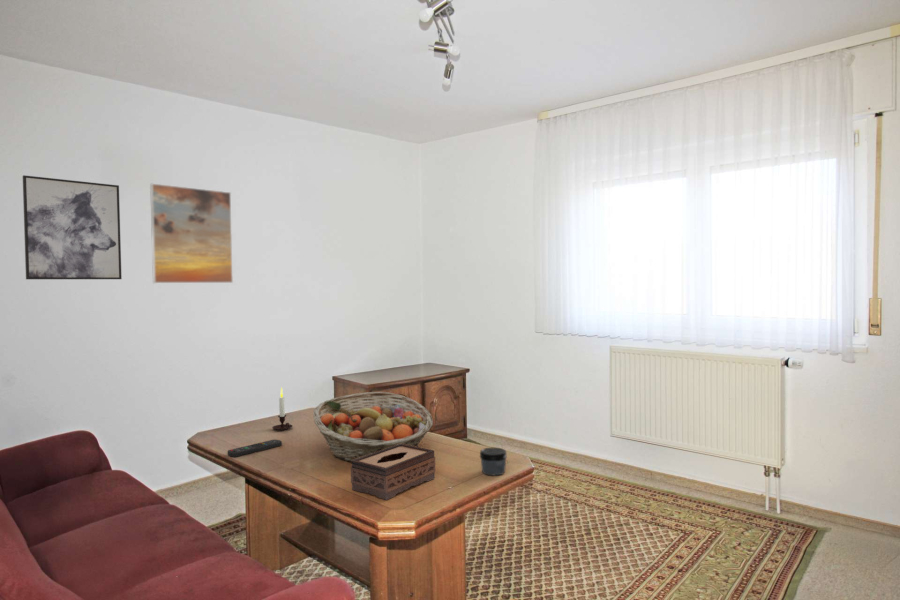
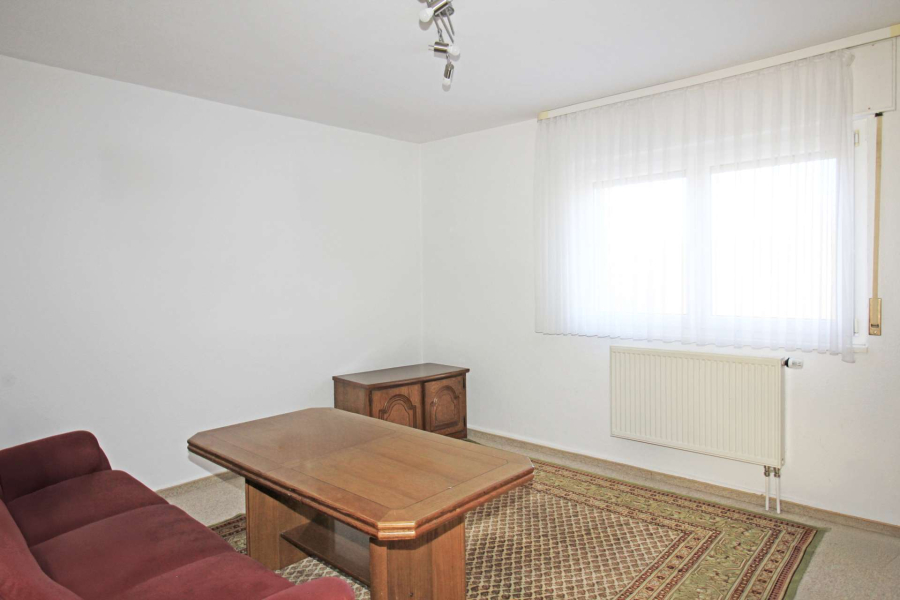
- candle [271,386,293,431]
- wall art [22,174,123,280]
- tissue box [350,444,436,501]
- fruit basket [312,391,434,463]
- remote control [227,439,283,458]
- jar [479,447,508,476]
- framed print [149,183,234,284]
